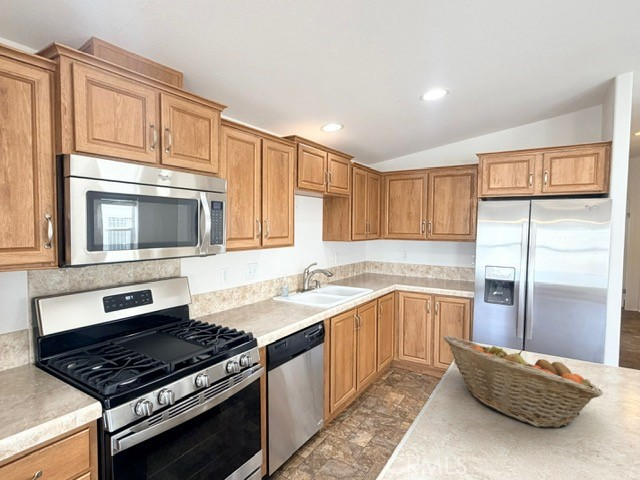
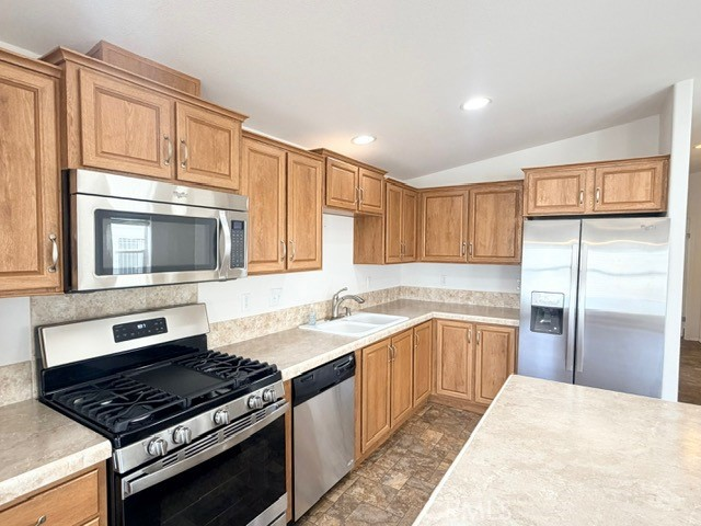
- fruit basket [443,335,604,429]
